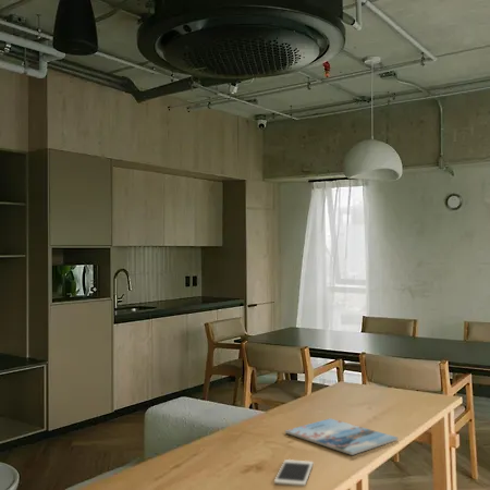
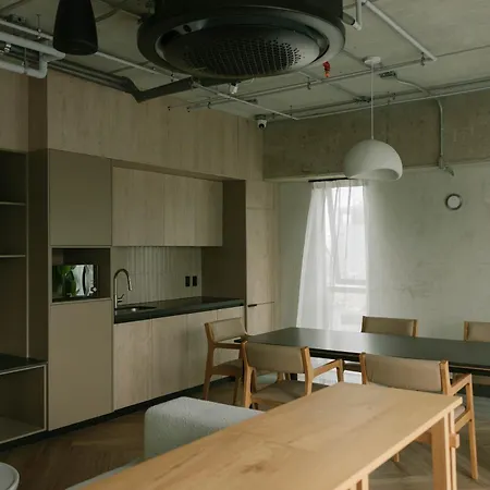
- magazine [284,417,399,456]
- cell phone [273,458,315,487]
